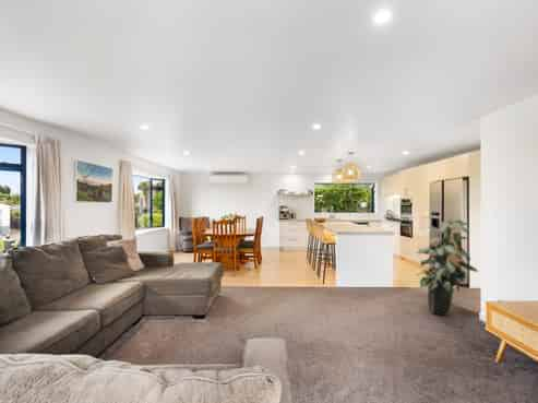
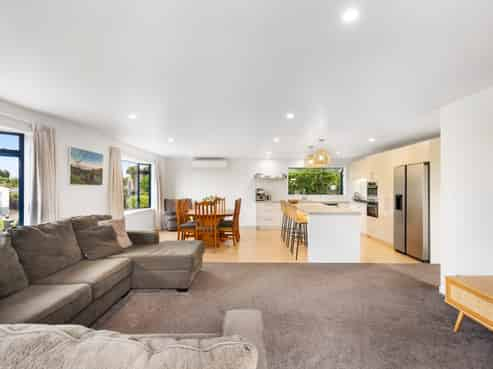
- indoor plant [415,214,479,317]
